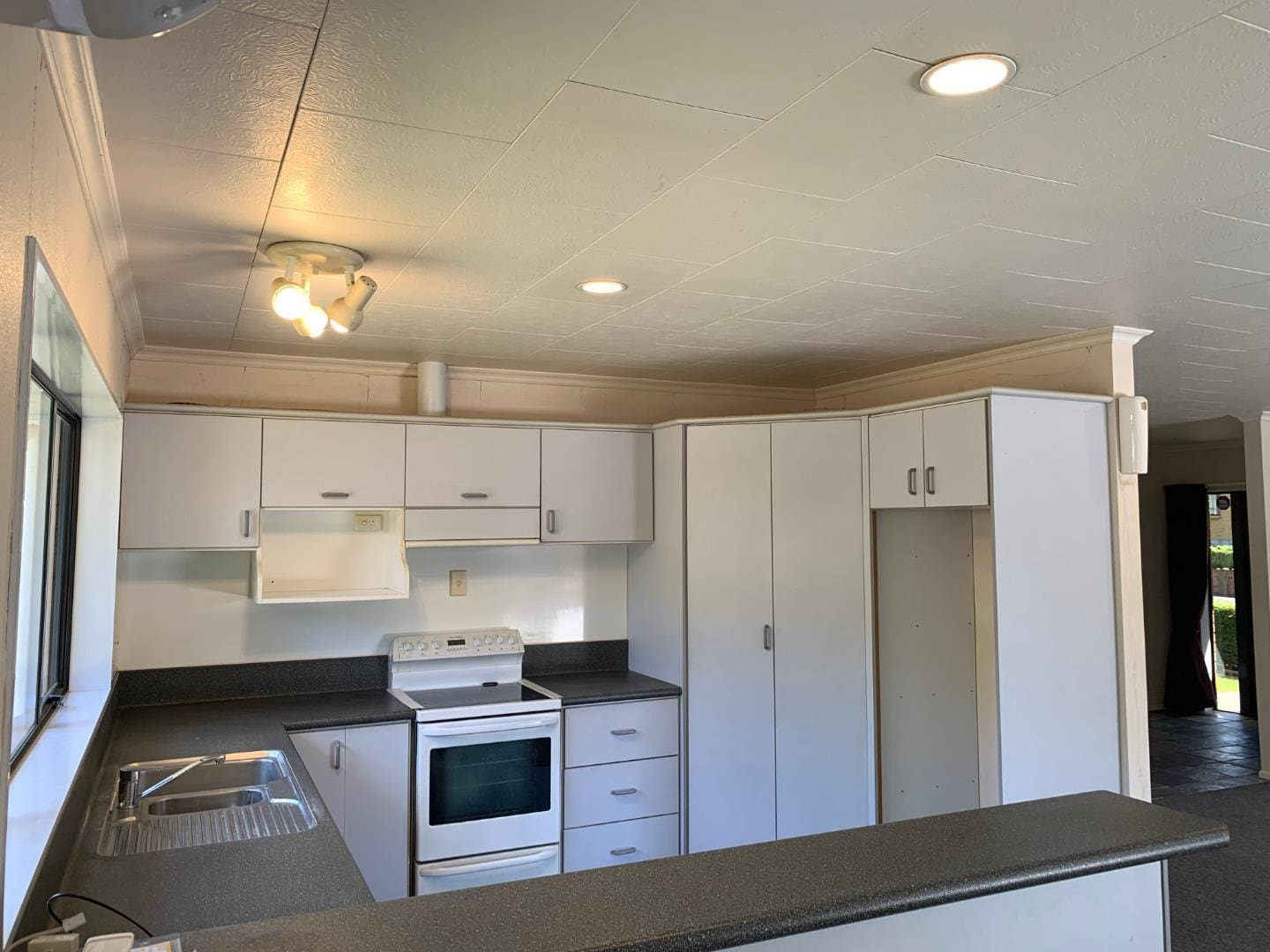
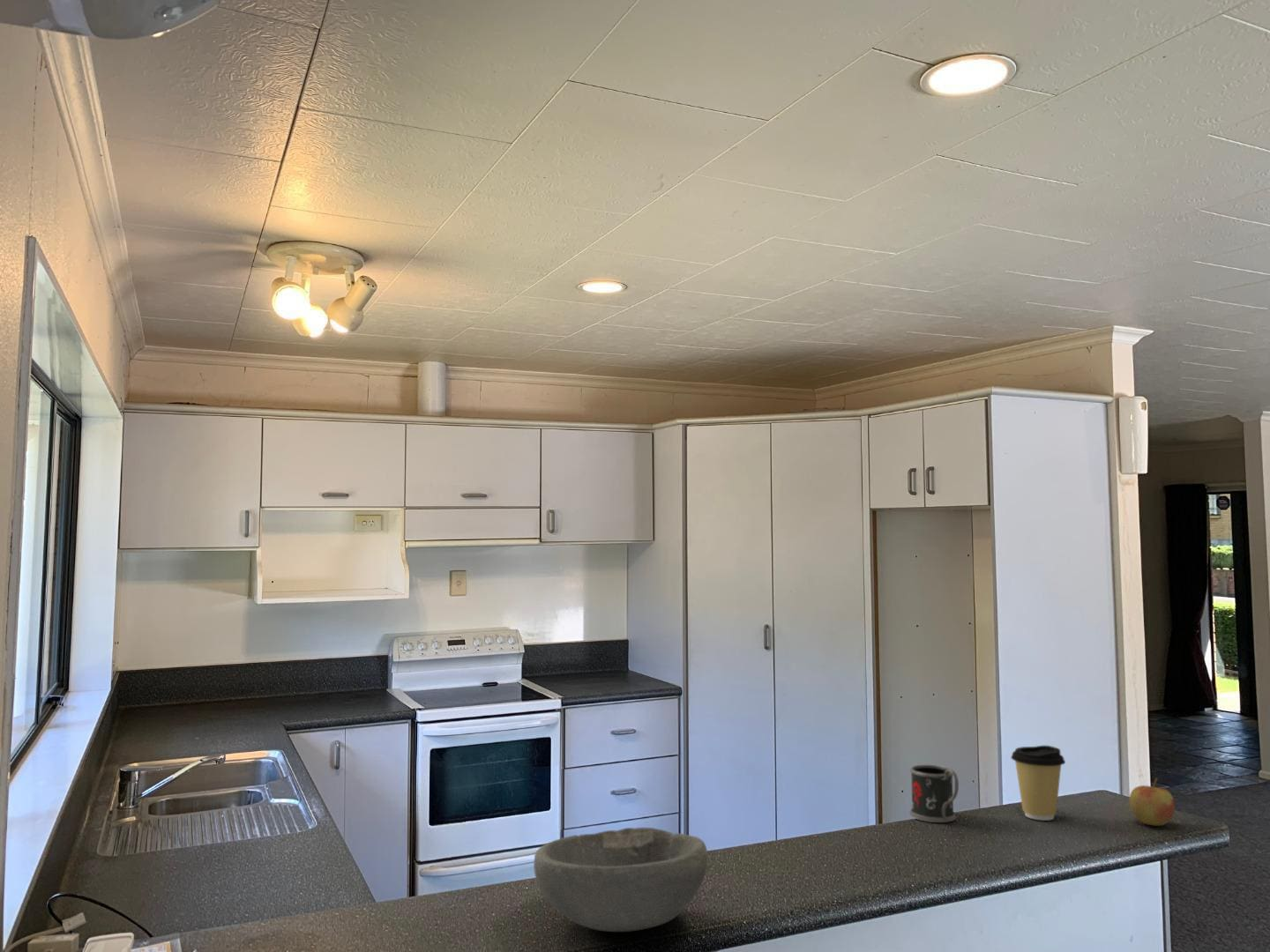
+ bowl [533,827,708,933]
+ coffee cup [1010,745,1066,822]
+ mug [908,764,960,823]
+ apple [1128,777,1176,827]
